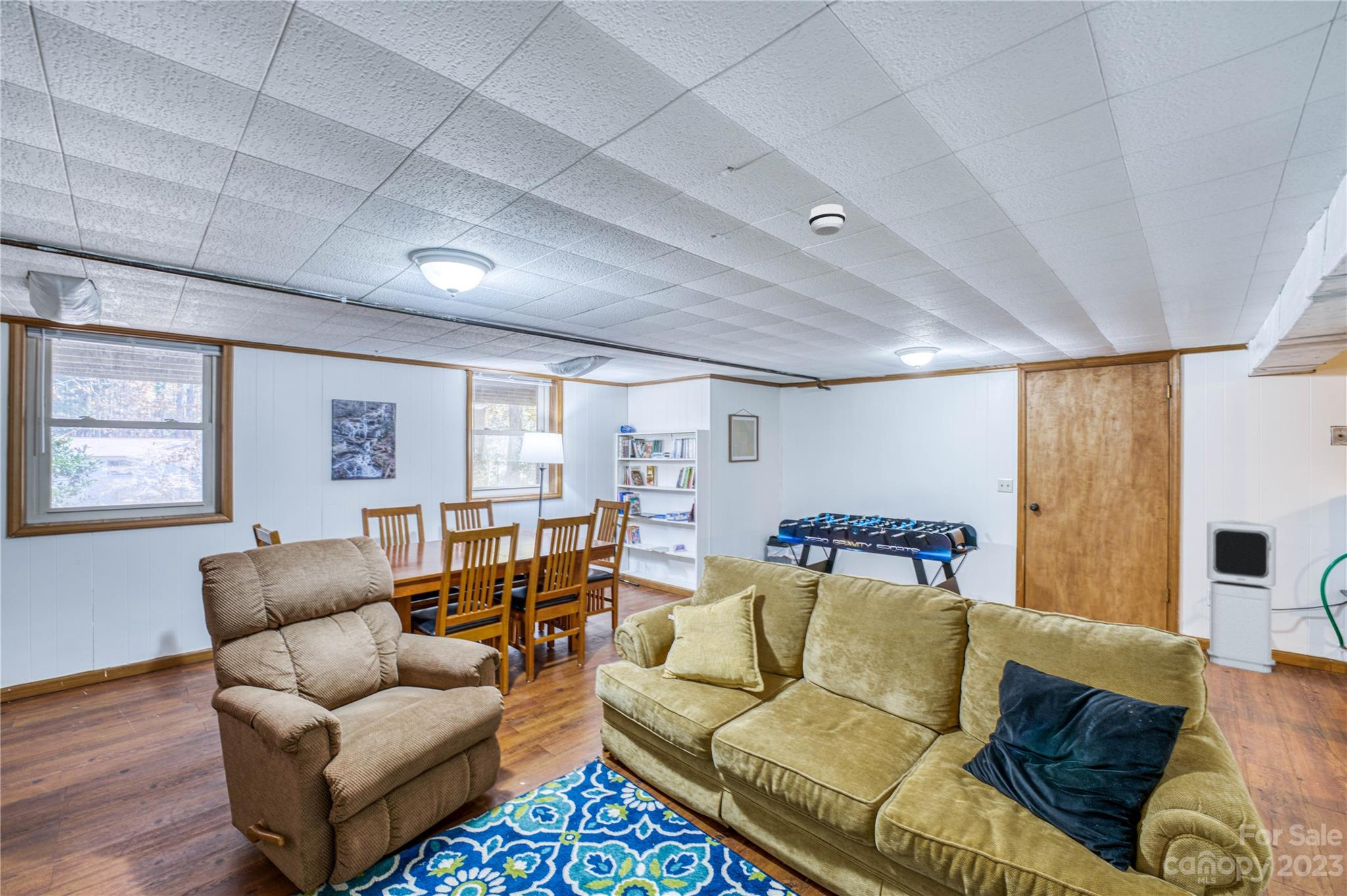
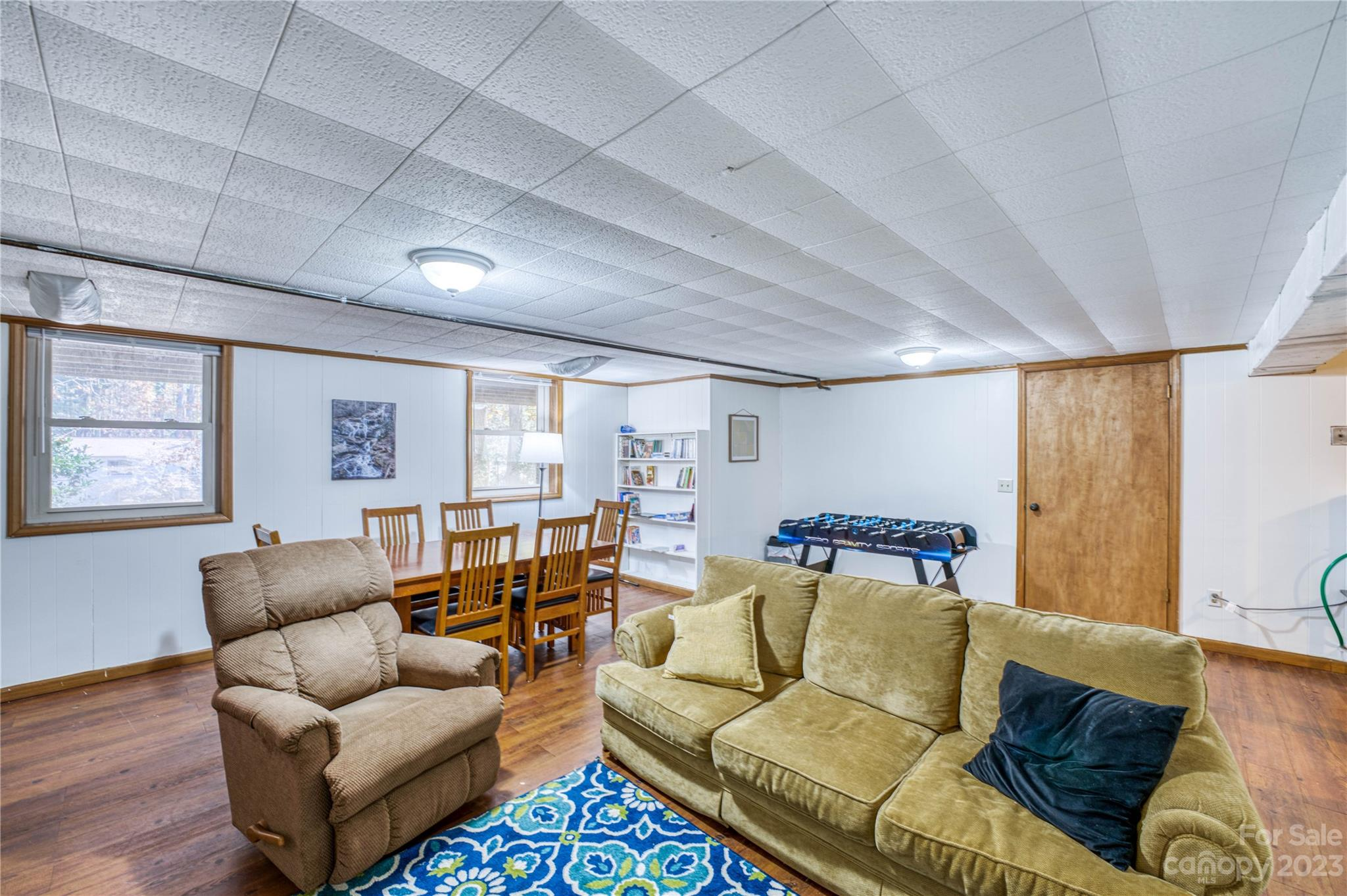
- smoke detector [808,203,846,236]
- air purifier [1206,519,1277,674]
